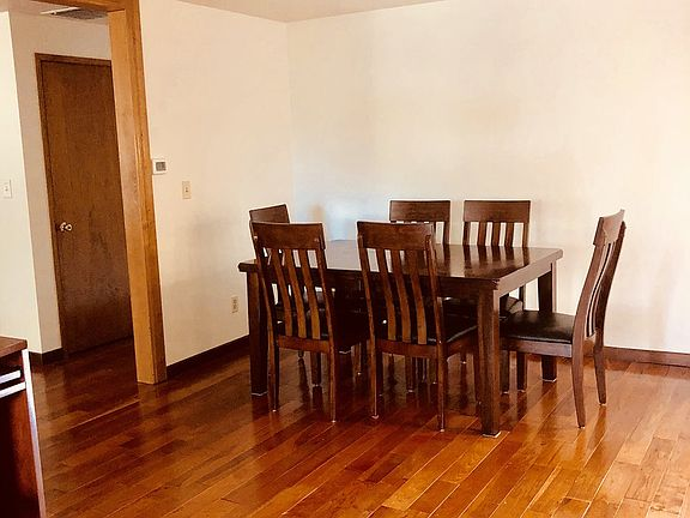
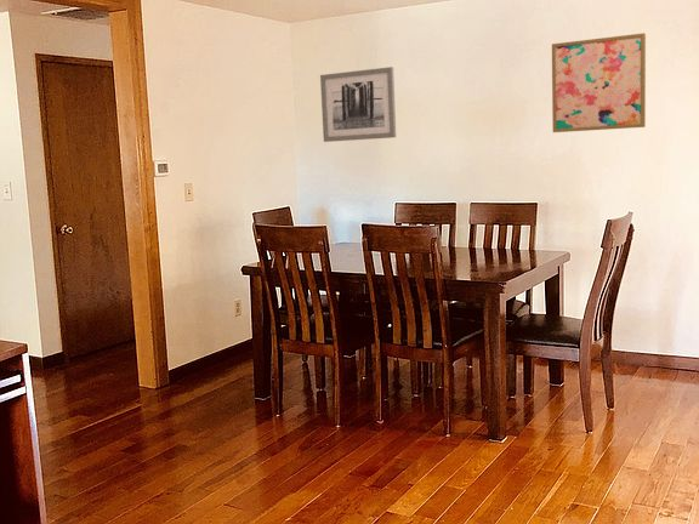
+ wall art [551,32,647,133]
+ wall art [319,66,397,143]
